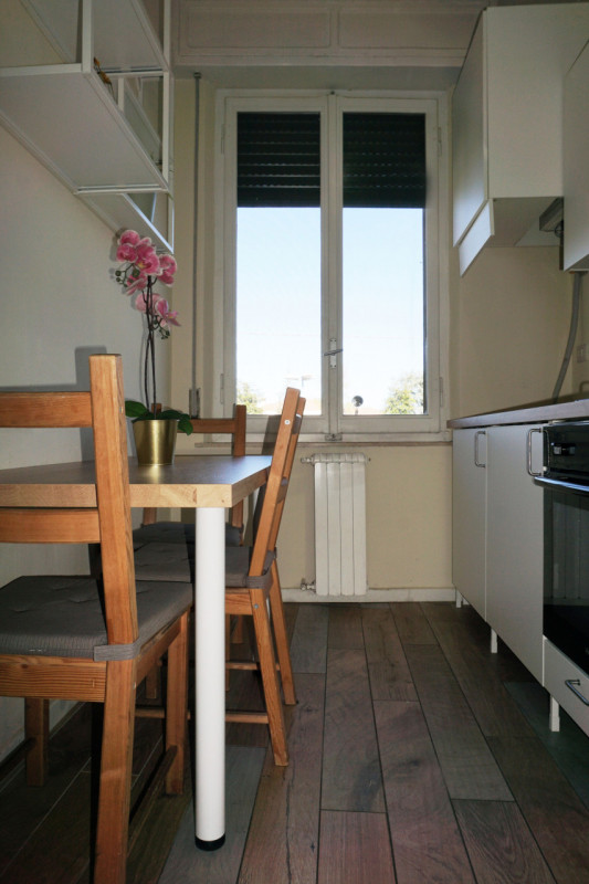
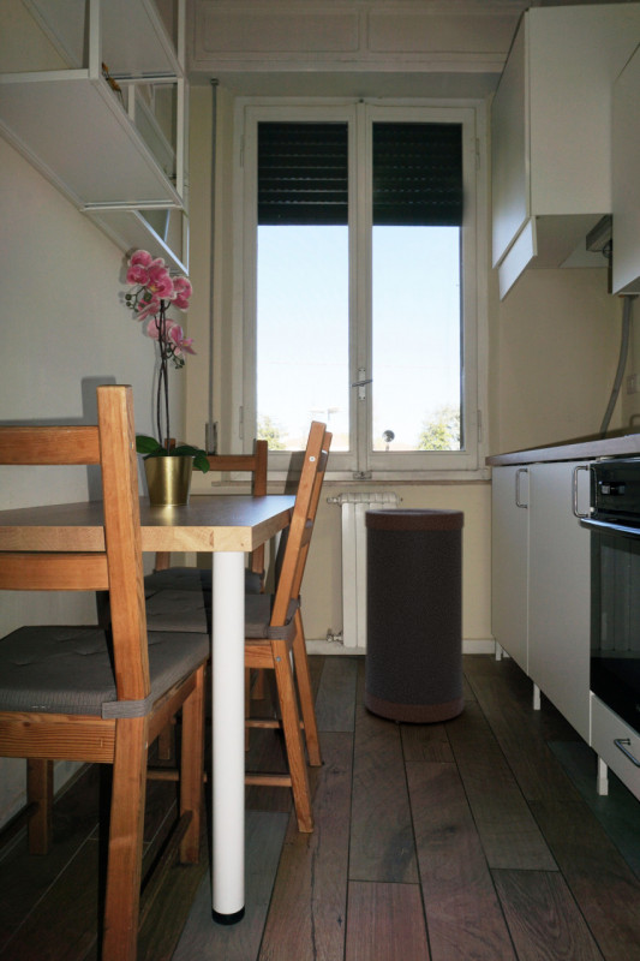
+ trash can [364,507,466,724]
